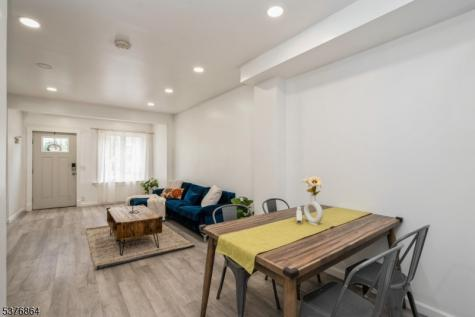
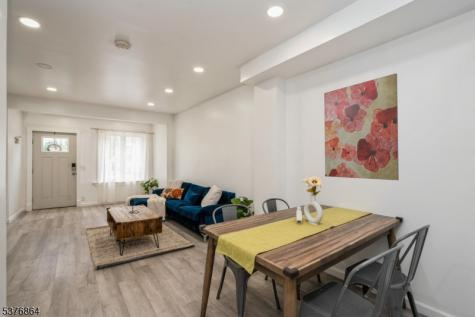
+ wall art [323,72,400,181]
